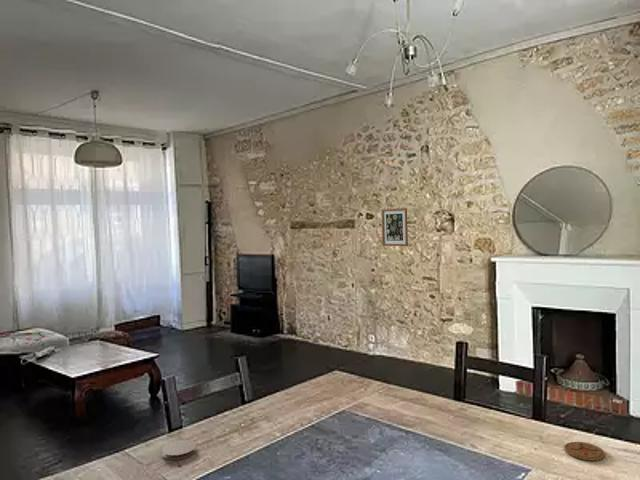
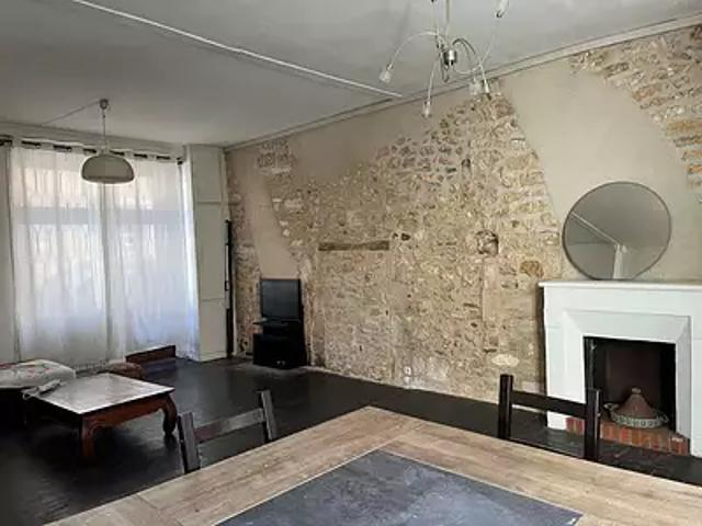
- coaster [563,441,606,462]
- coaster [161,439,197,461]
- wall art [380,207,409,247]
